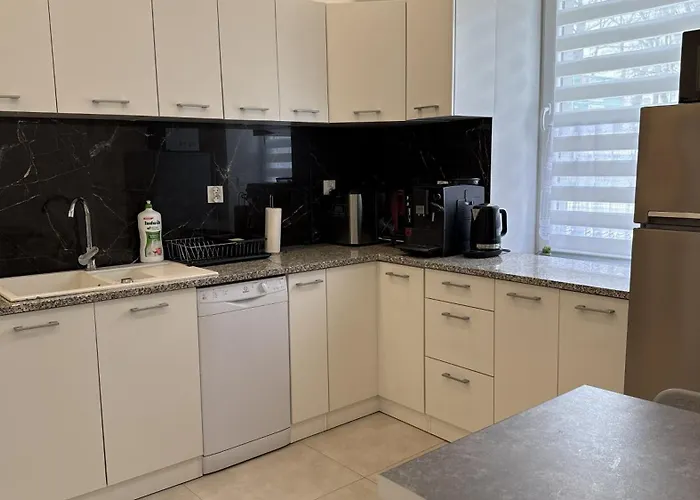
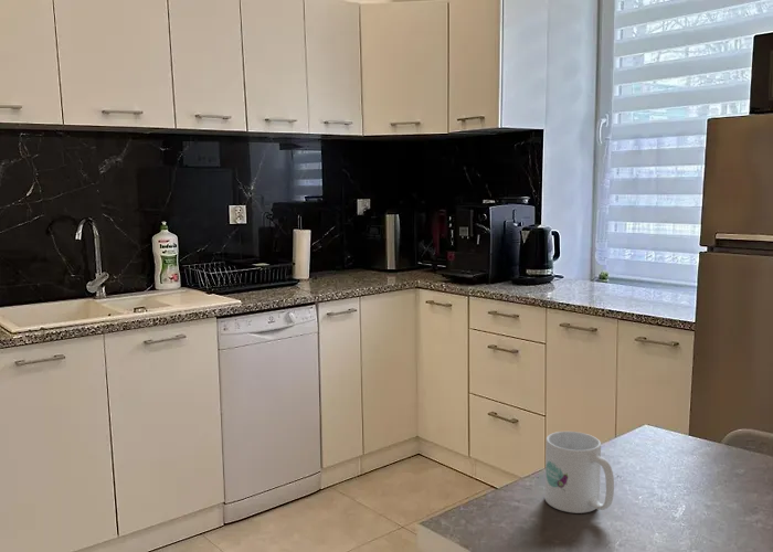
+ mug [543,431,615,514]
